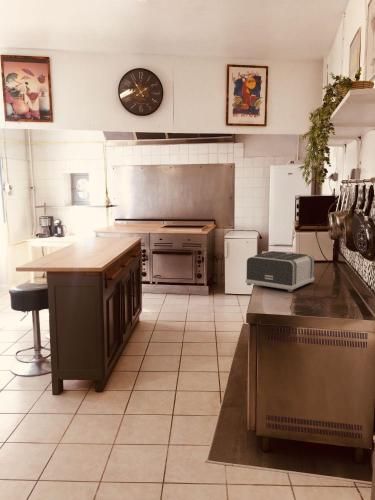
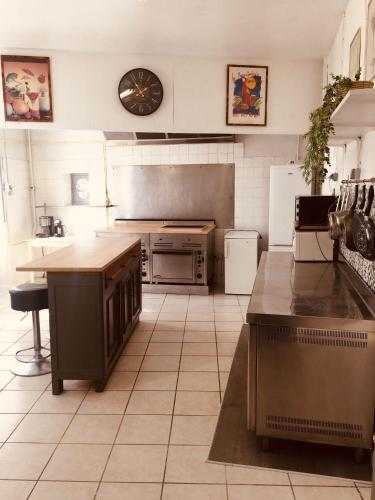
- toaster [245,250,315,293]
